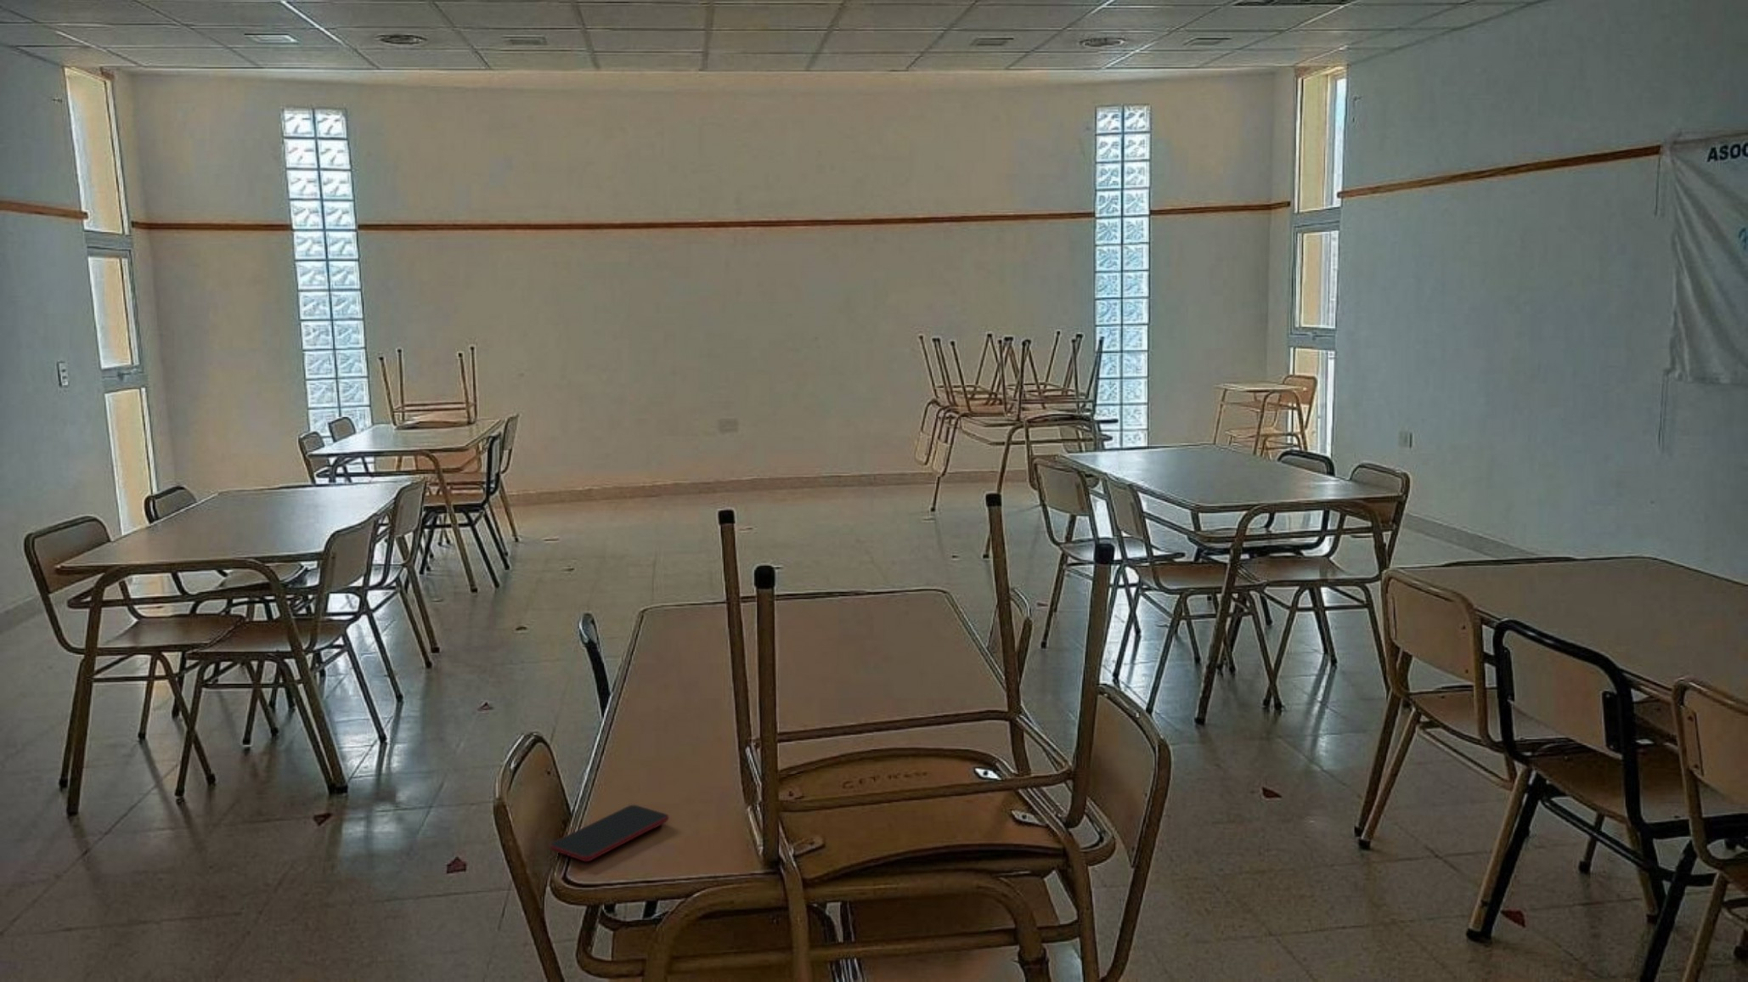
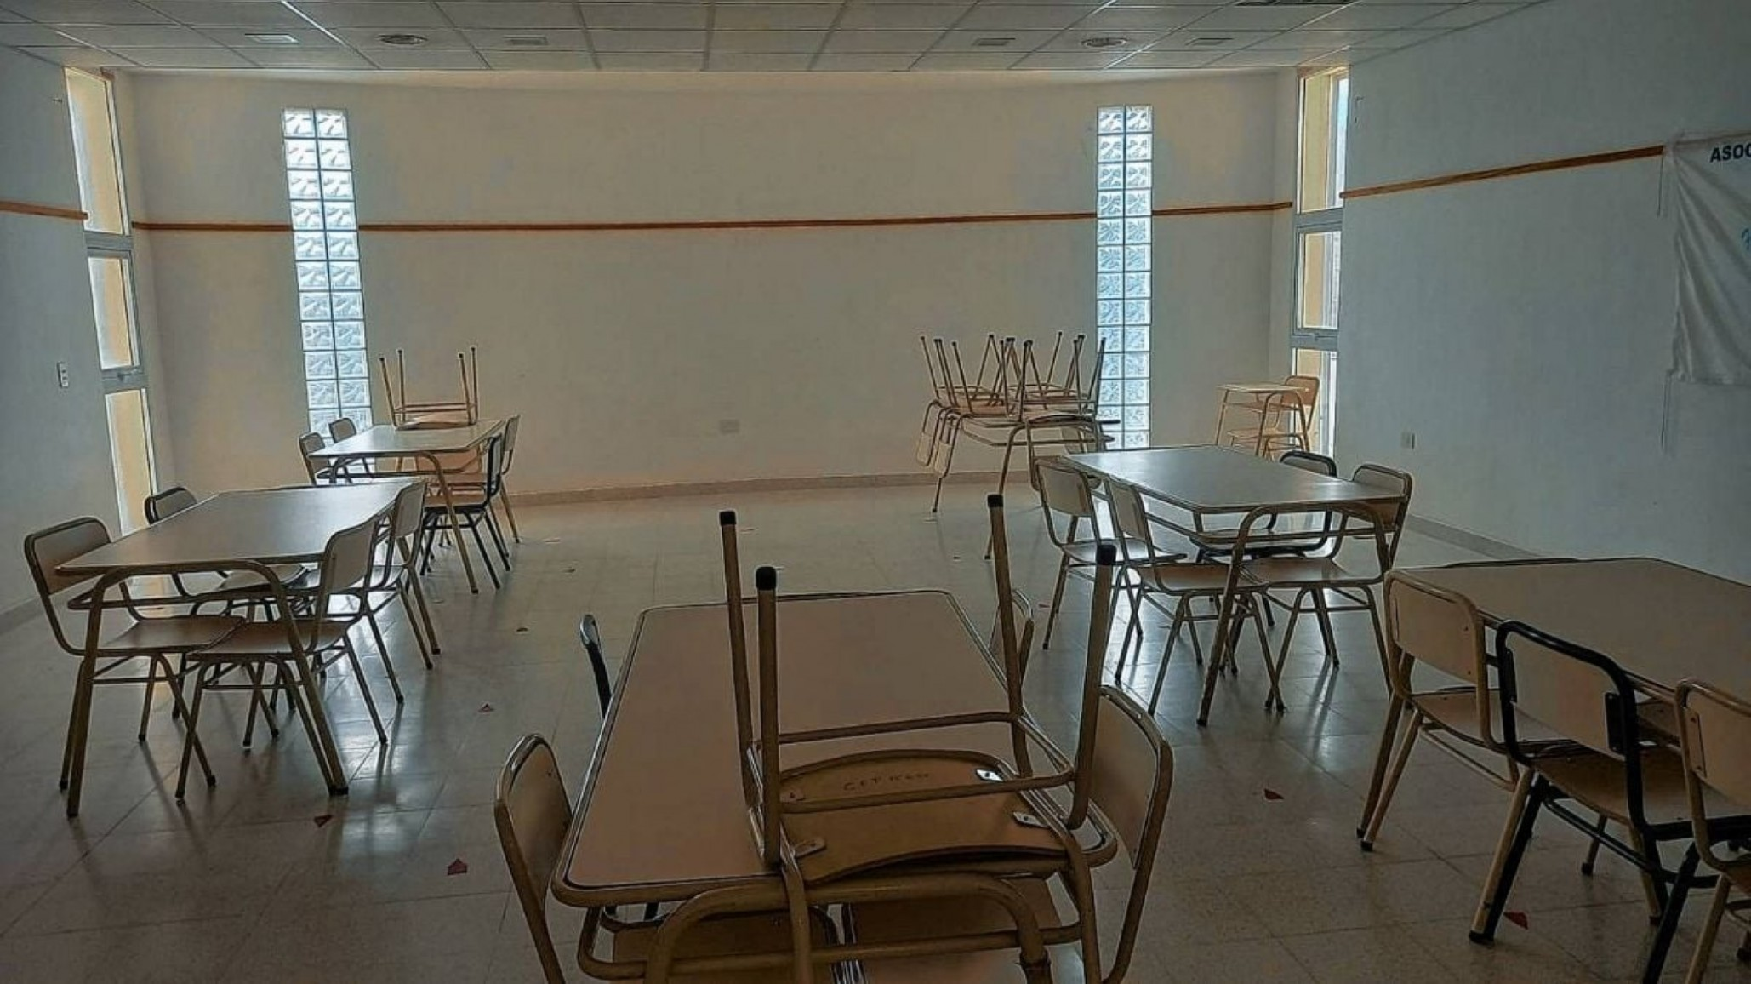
- smartphone [549,804,669,862]
